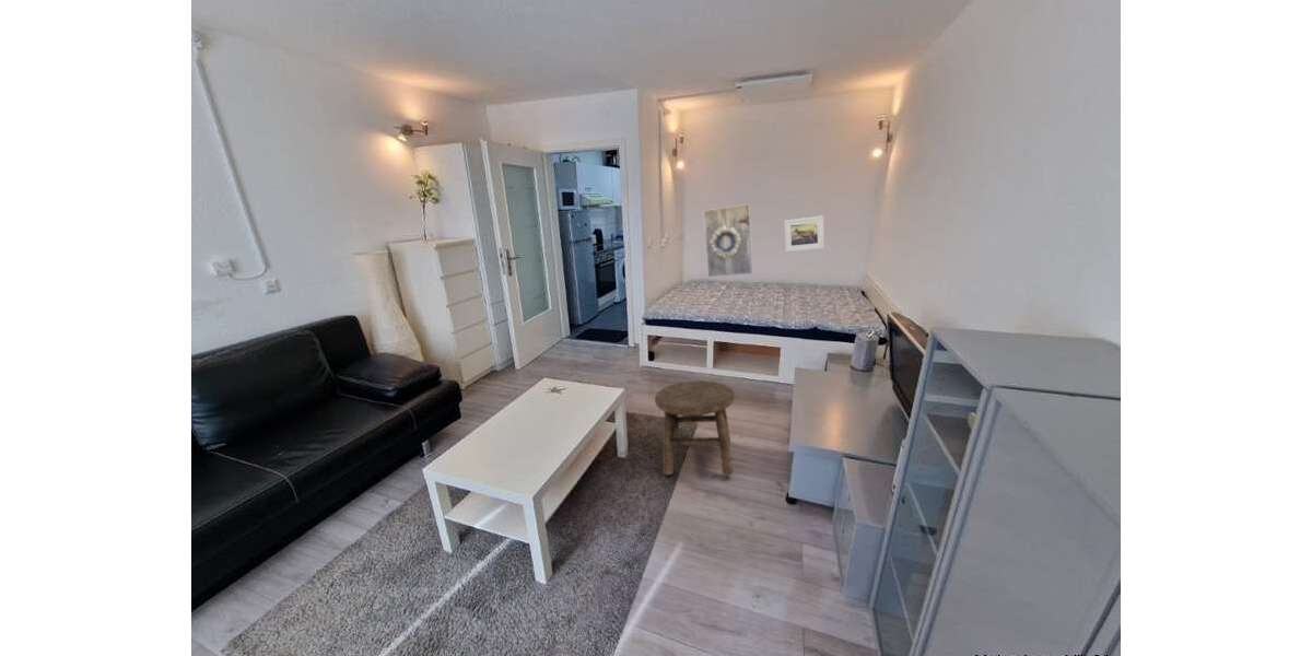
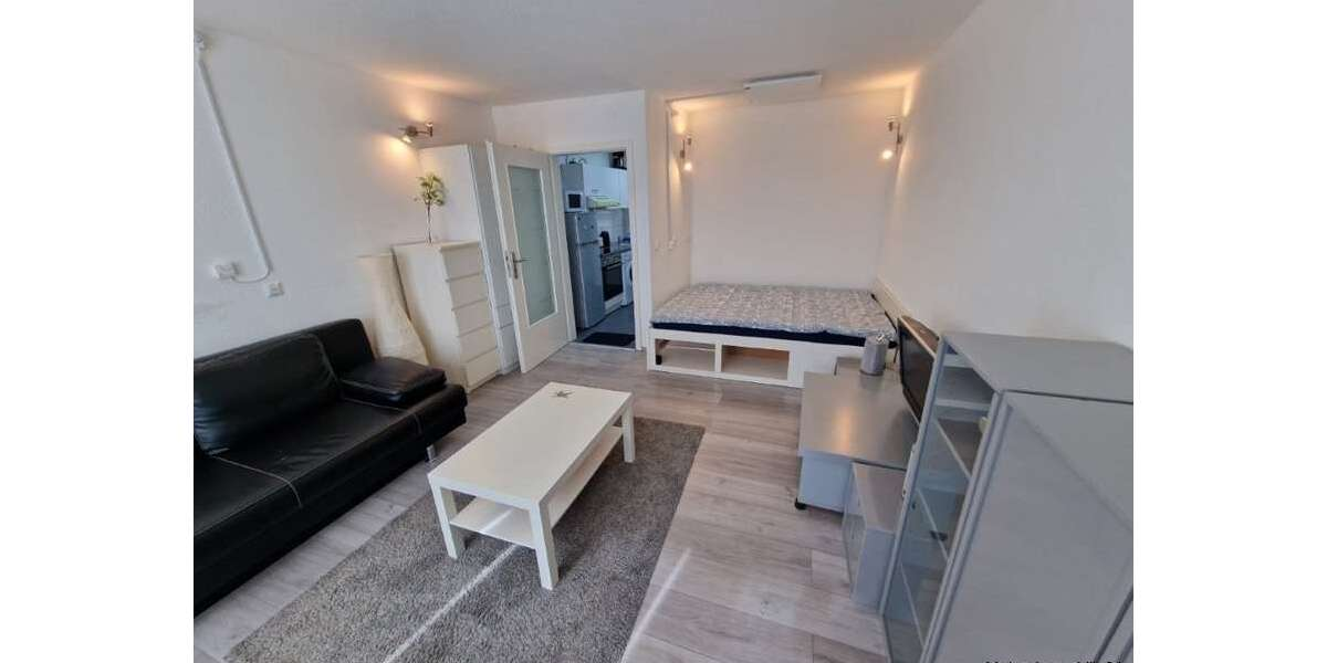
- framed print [784,215,825,253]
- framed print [703,203,754,278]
- stool [654,379,736,477]
